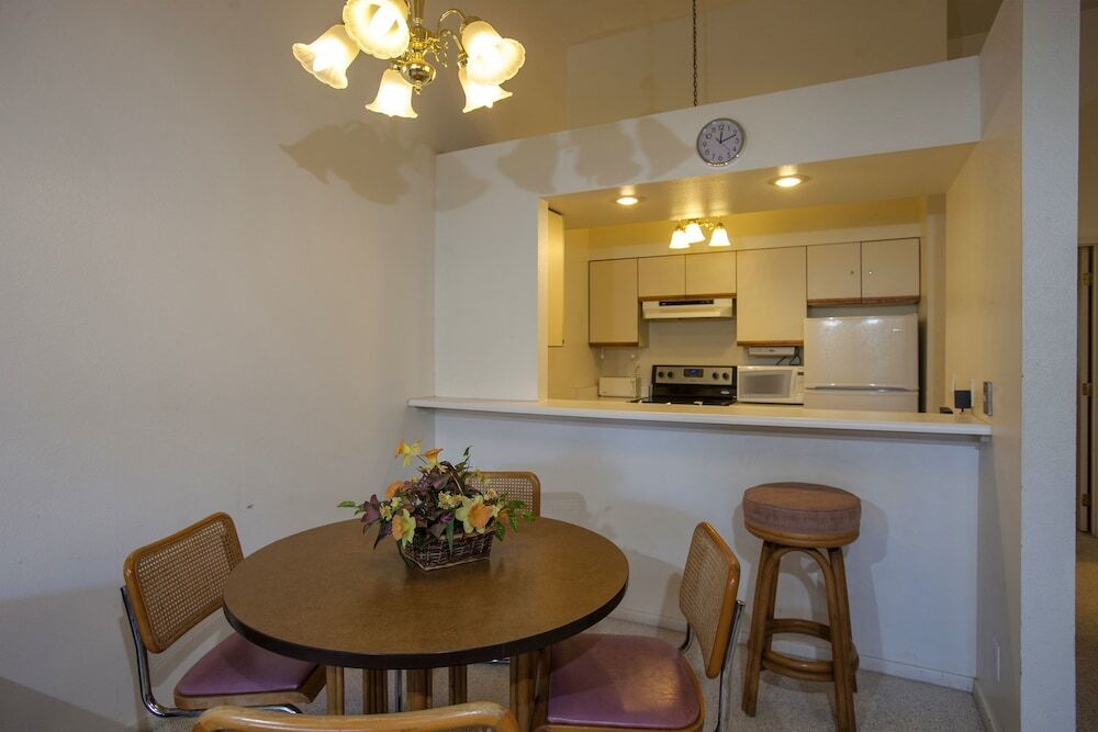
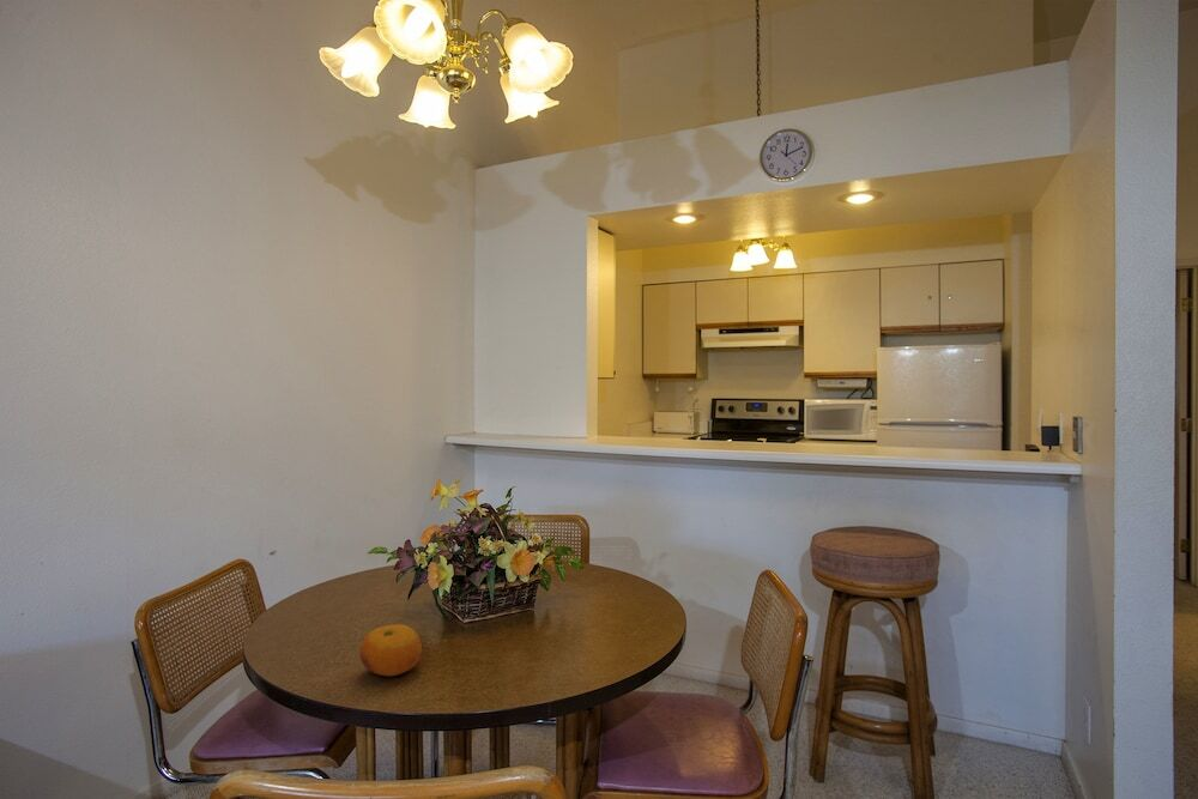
+ fruit [359,623,423,677]
